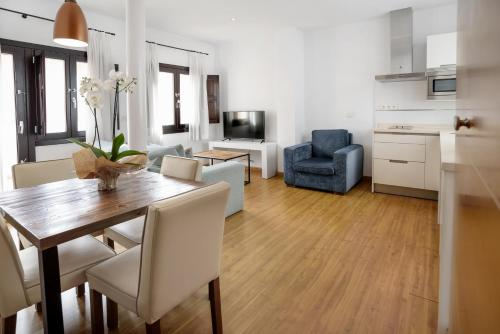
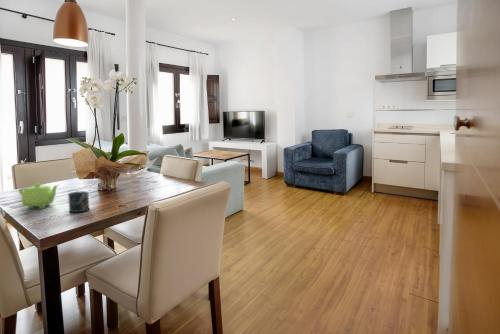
+ cup [67,190,90,213]
+ teapot [18,183,59,210]
